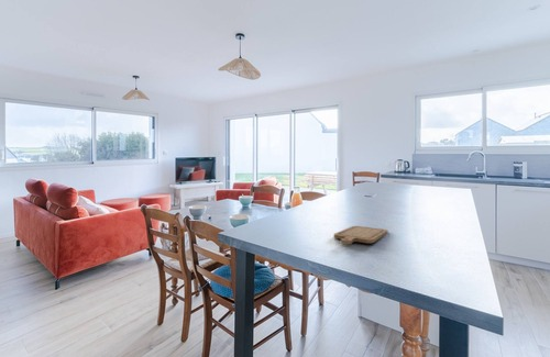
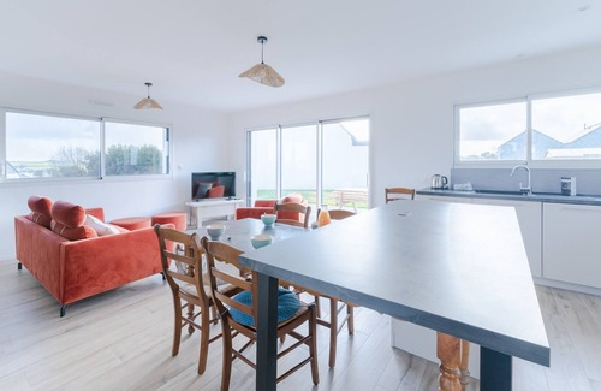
- chopping board [333,225,389,245]
